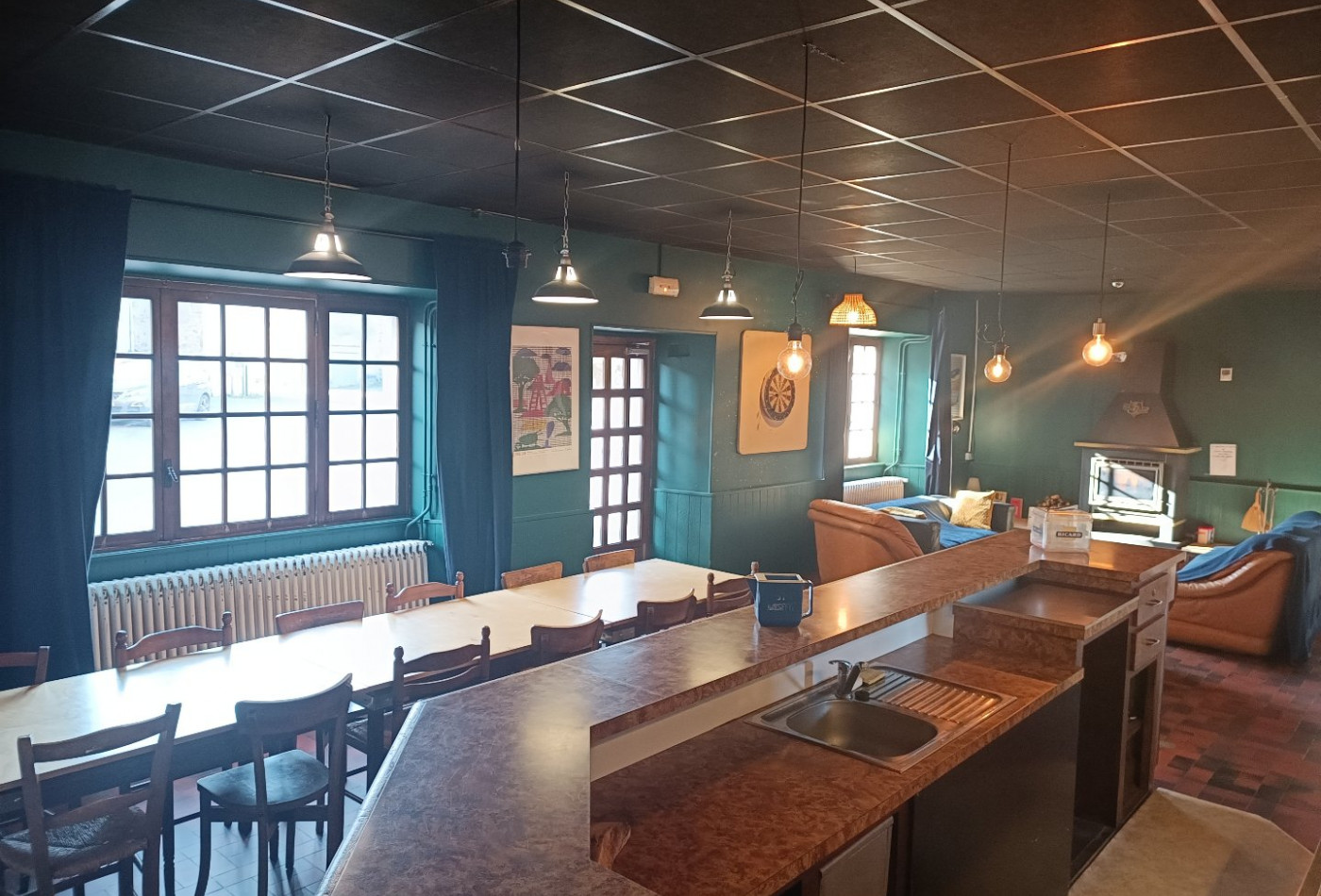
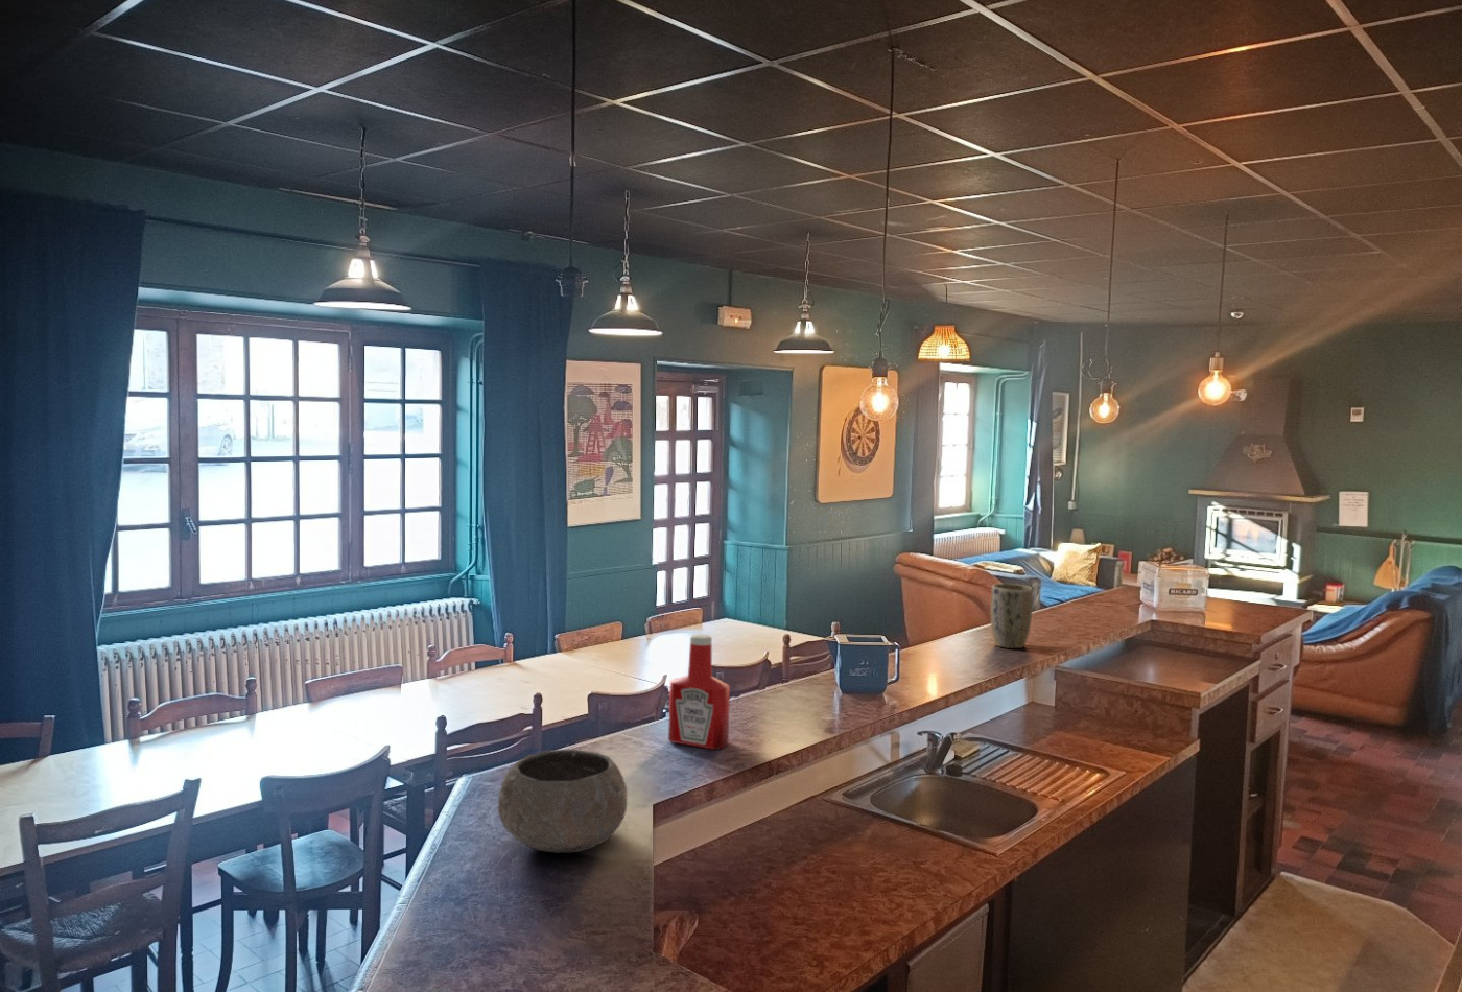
+ plant pot [989,582,1034,650]
+ bowl [497,748,628,855]
+ soap bottle [667,633,732,751]
